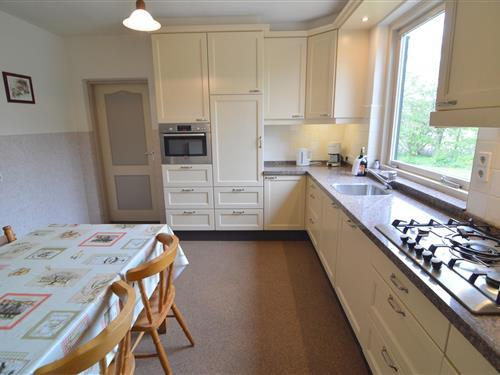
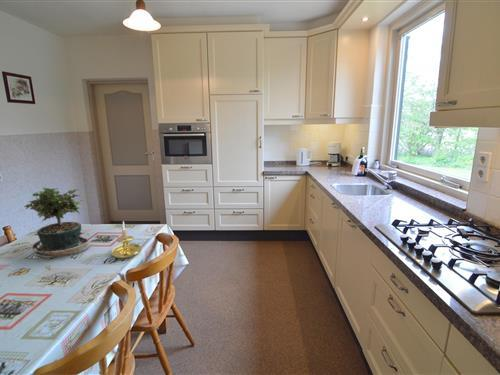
+ candle holder [110,220,142,260]
+ potted plant [23,186,91,260]
